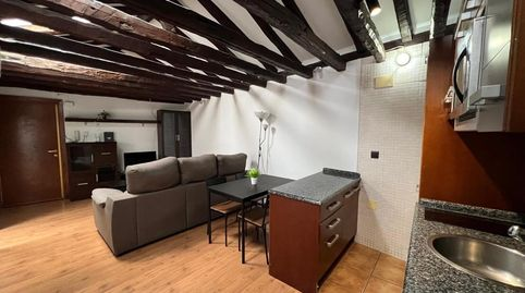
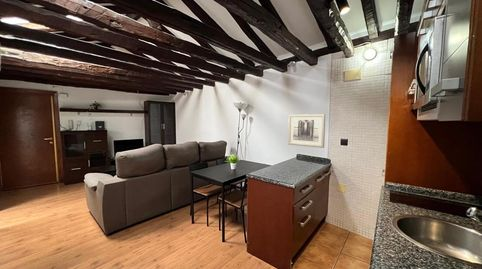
+ wall art [287,113,326,149]
